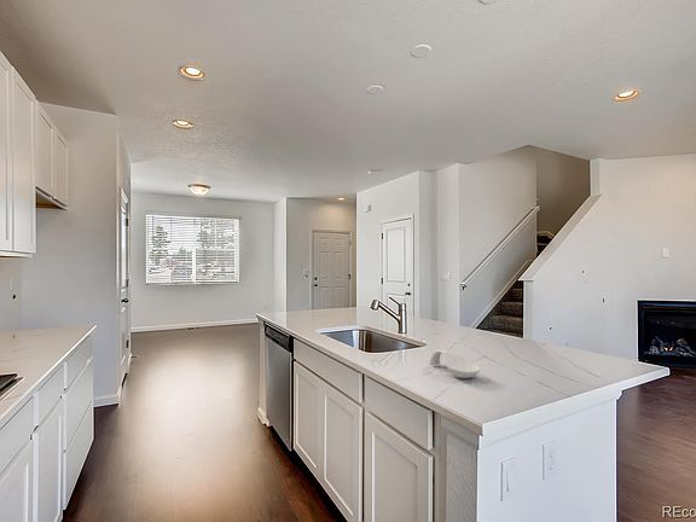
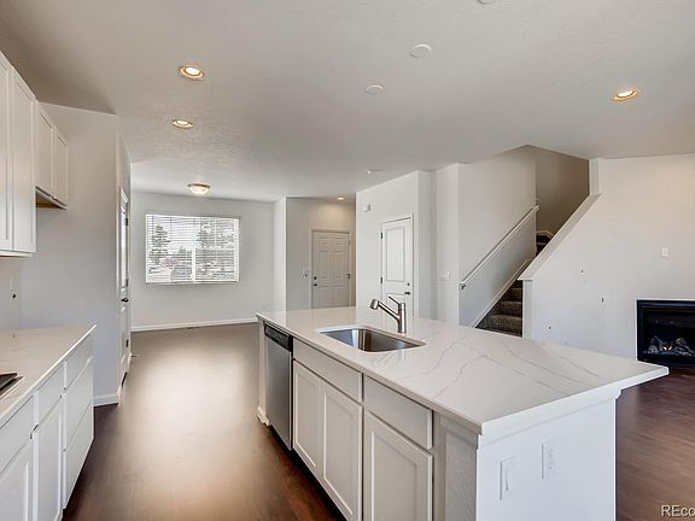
- spoon rest [429,349,481,379]
